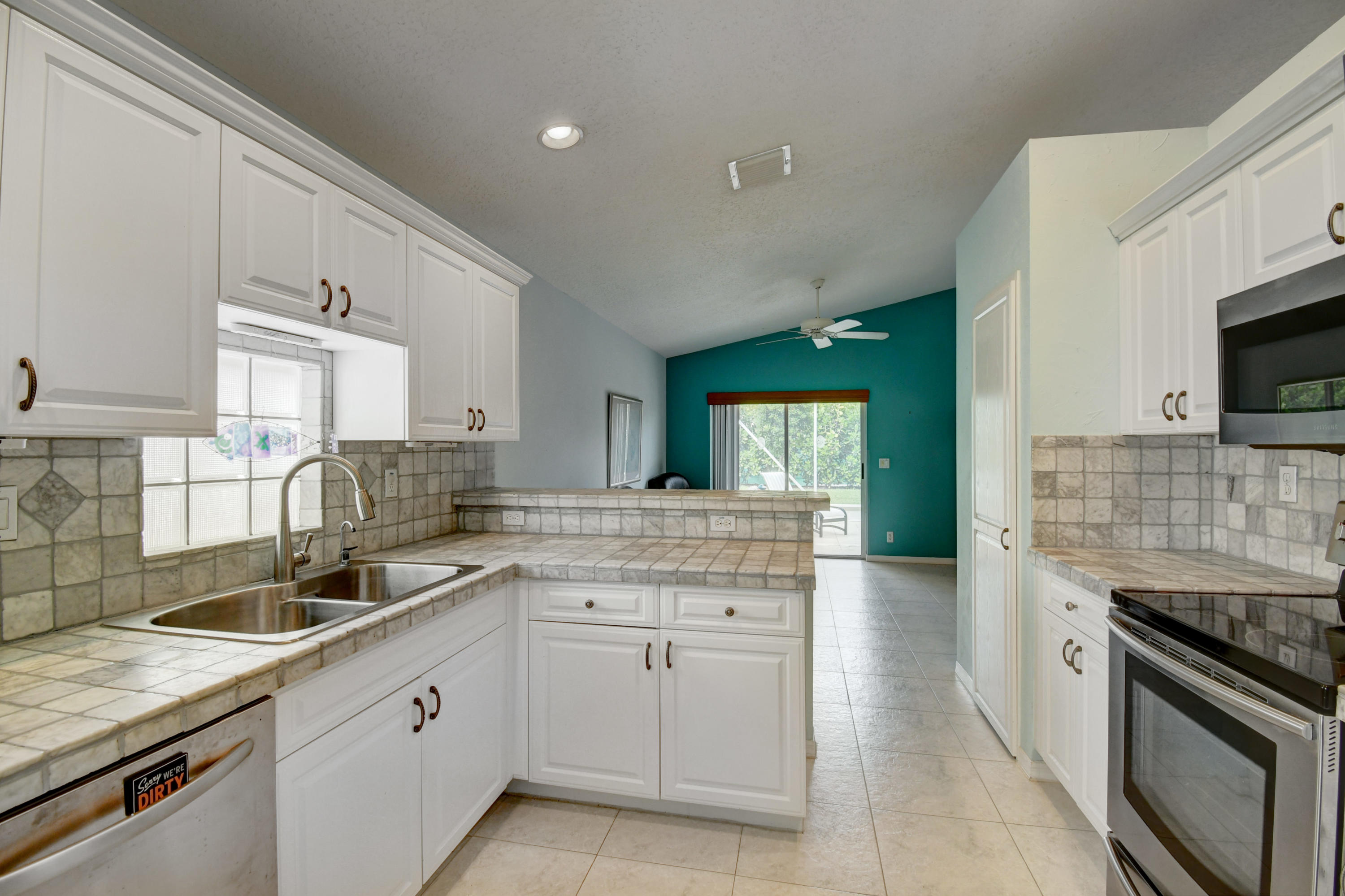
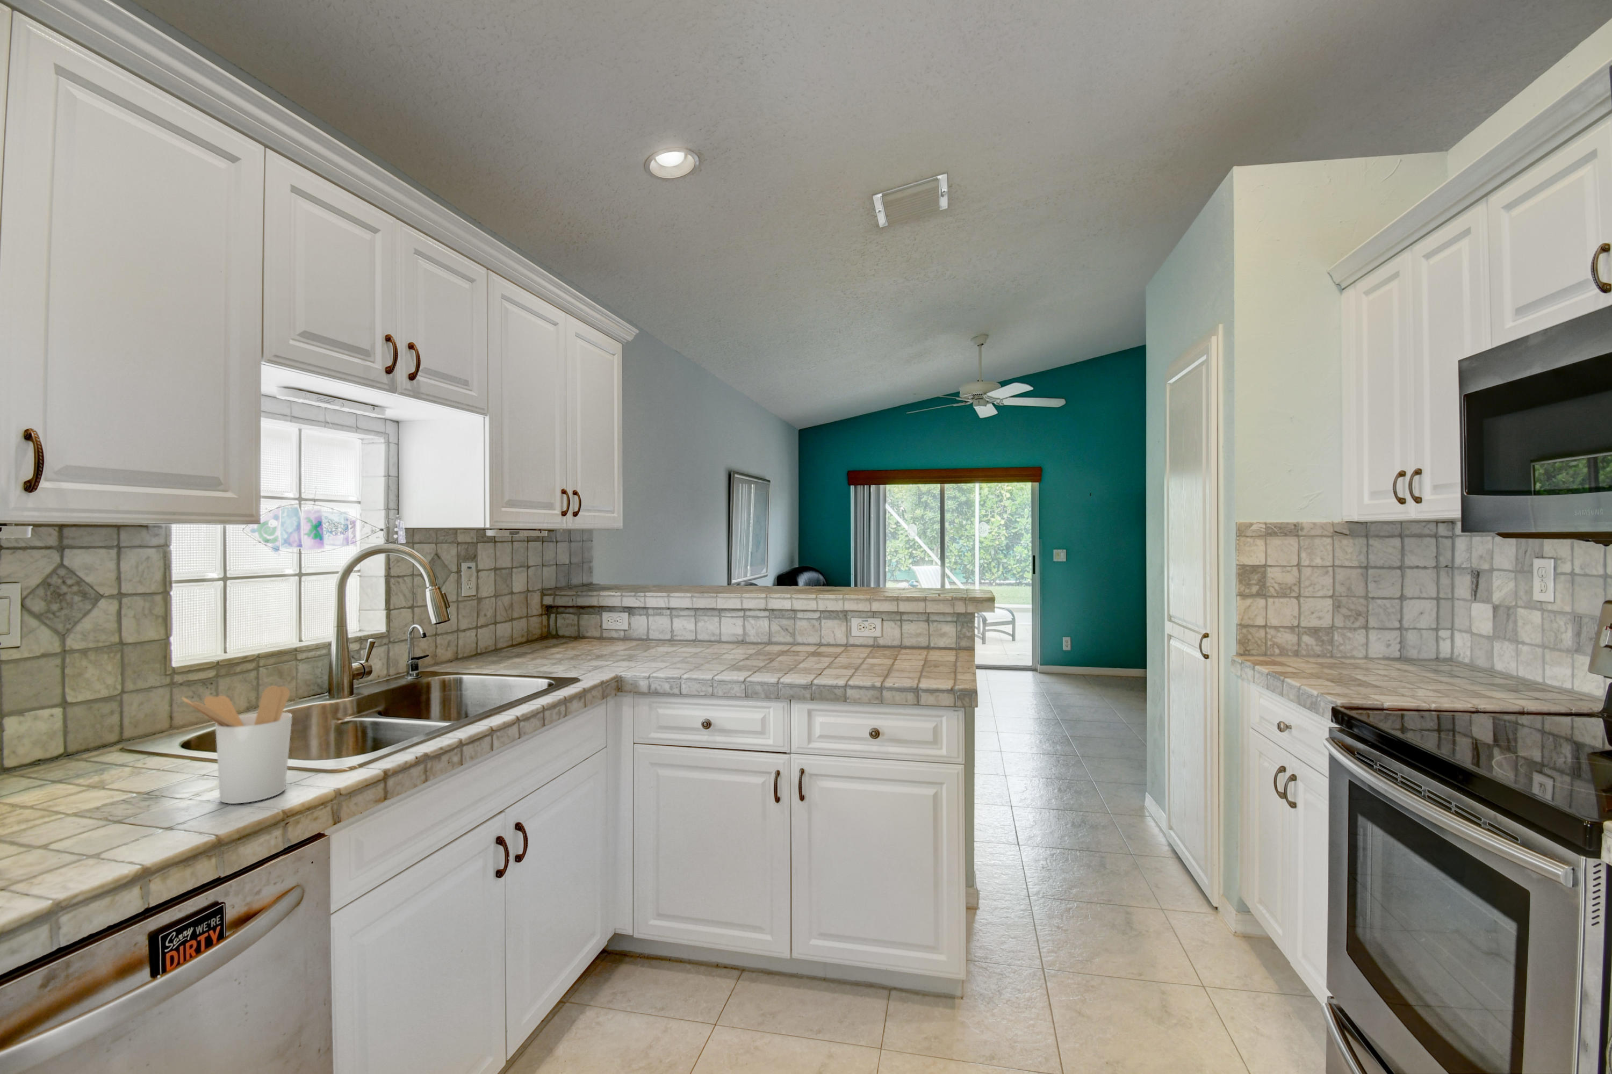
+ utensil holder [181,684,292,804]
